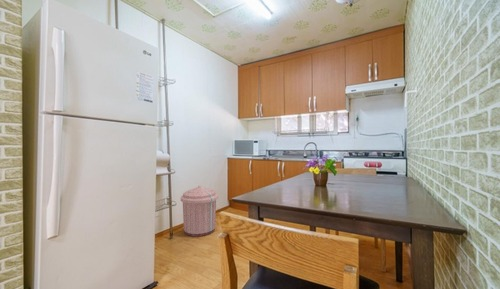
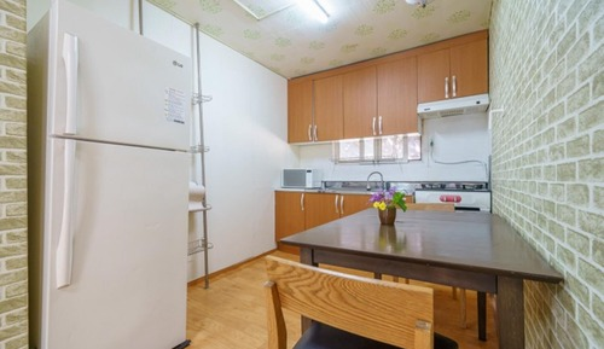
- trash can [180,185,219,238]
